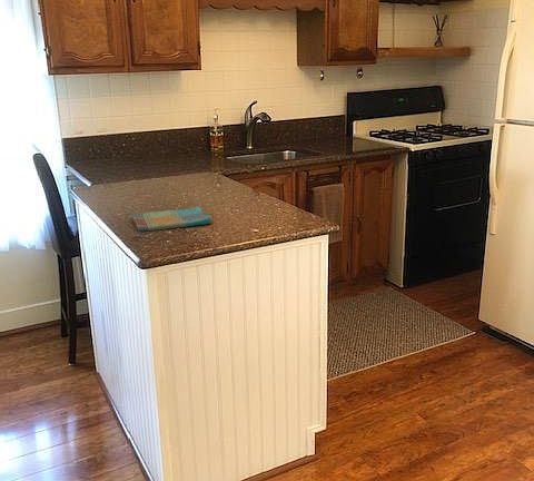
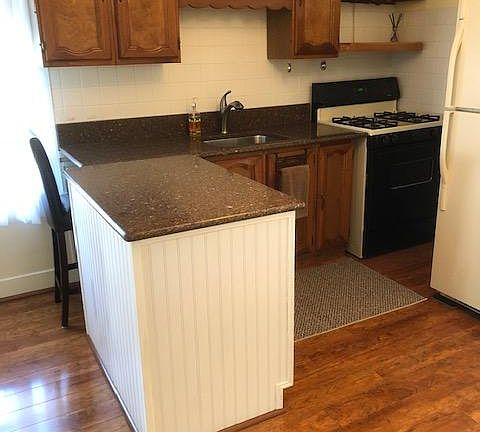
- dish towel [130,205,212,233]
